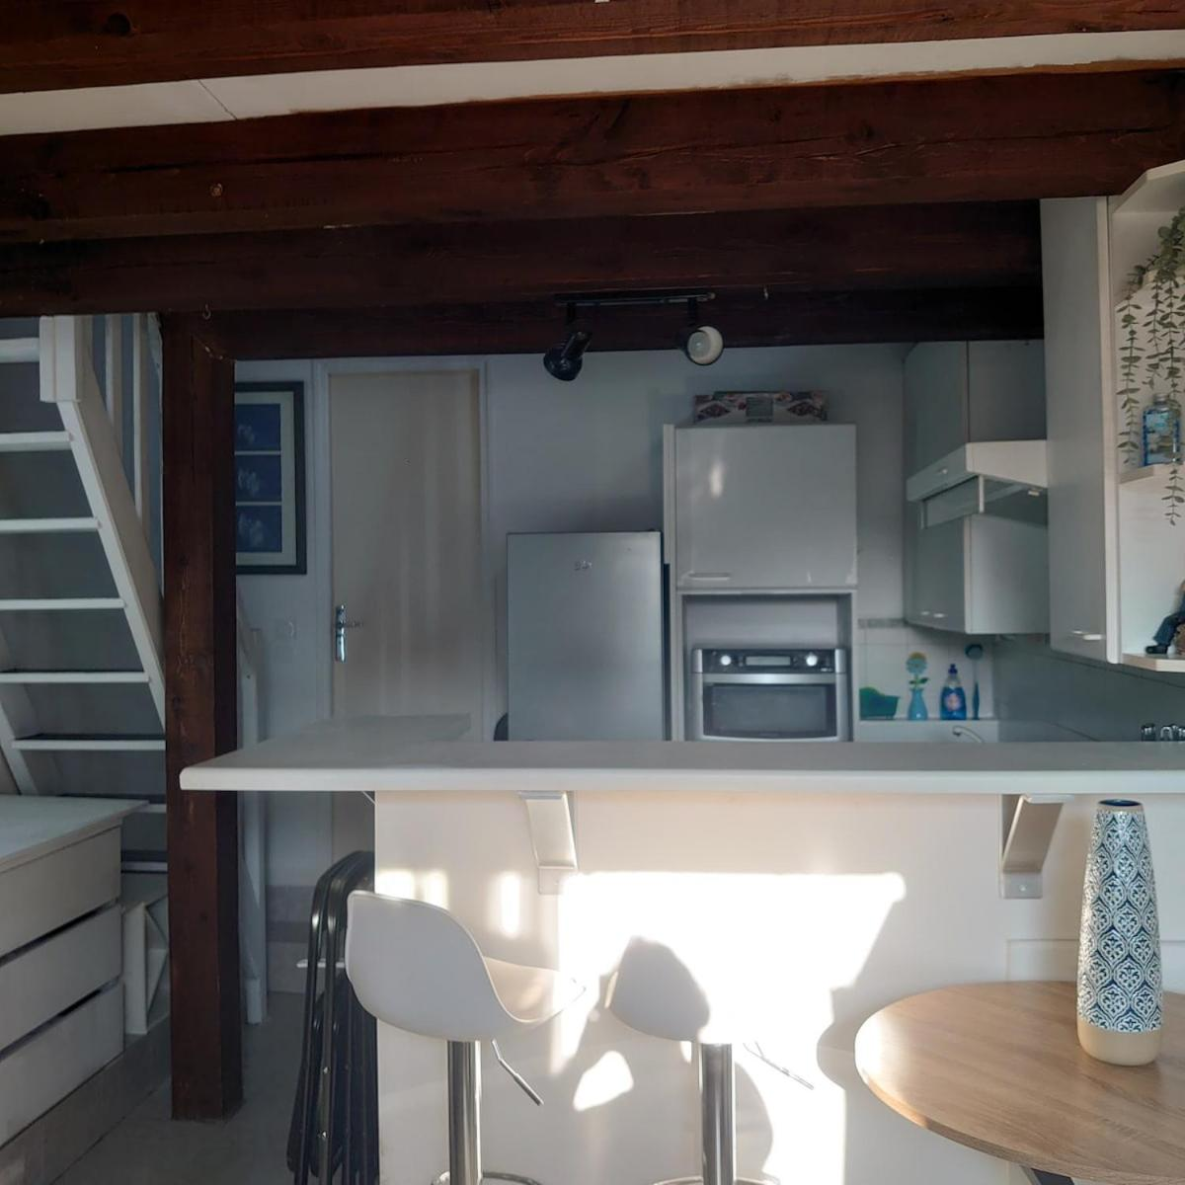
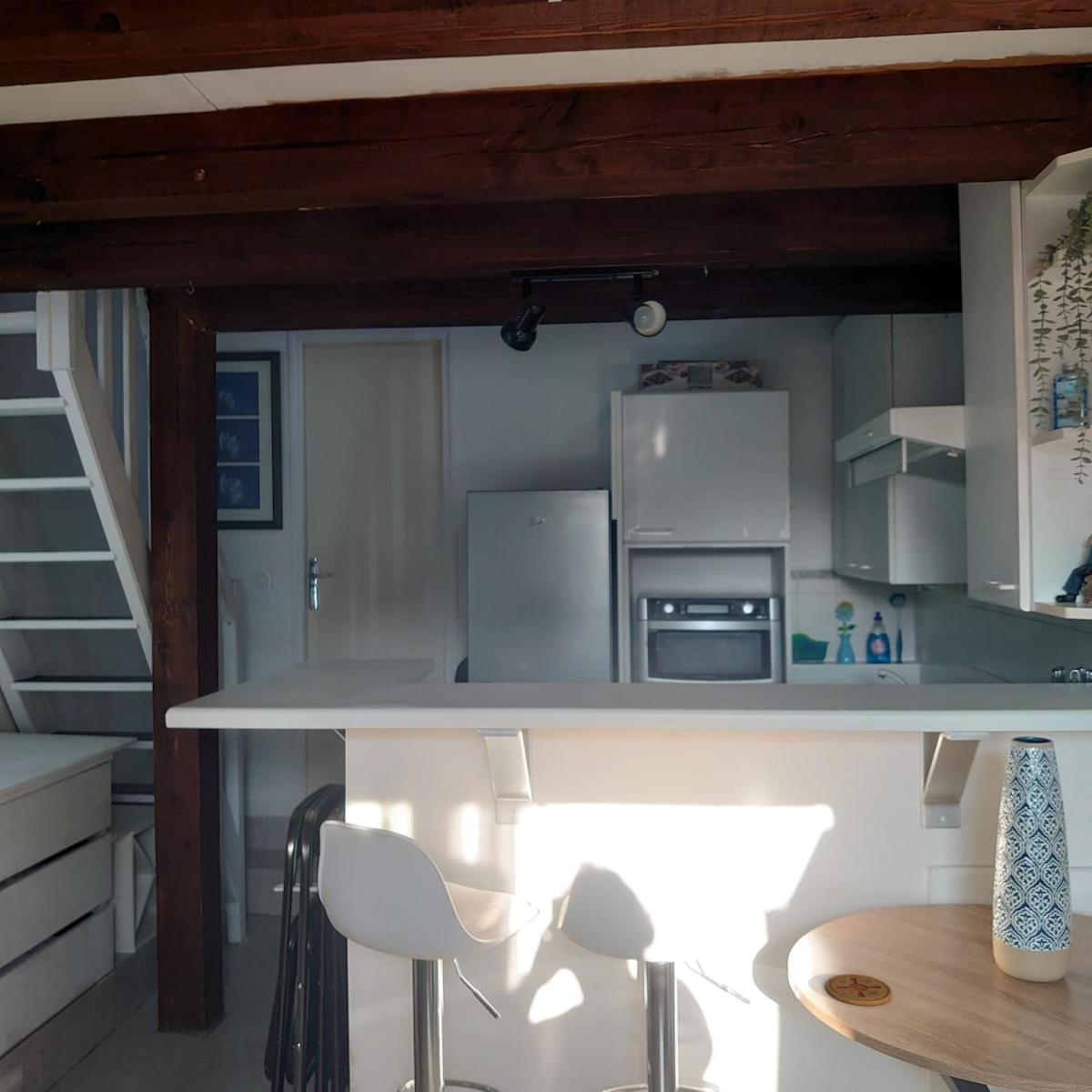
+ coaster [825,974,893,1006]
